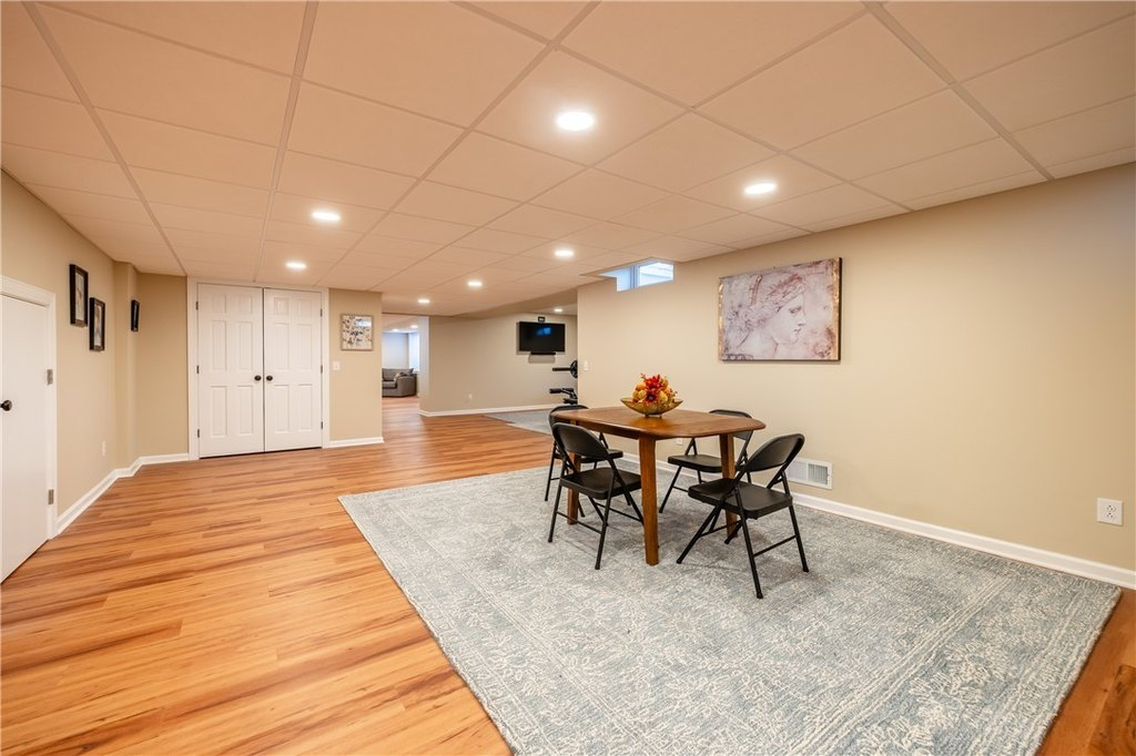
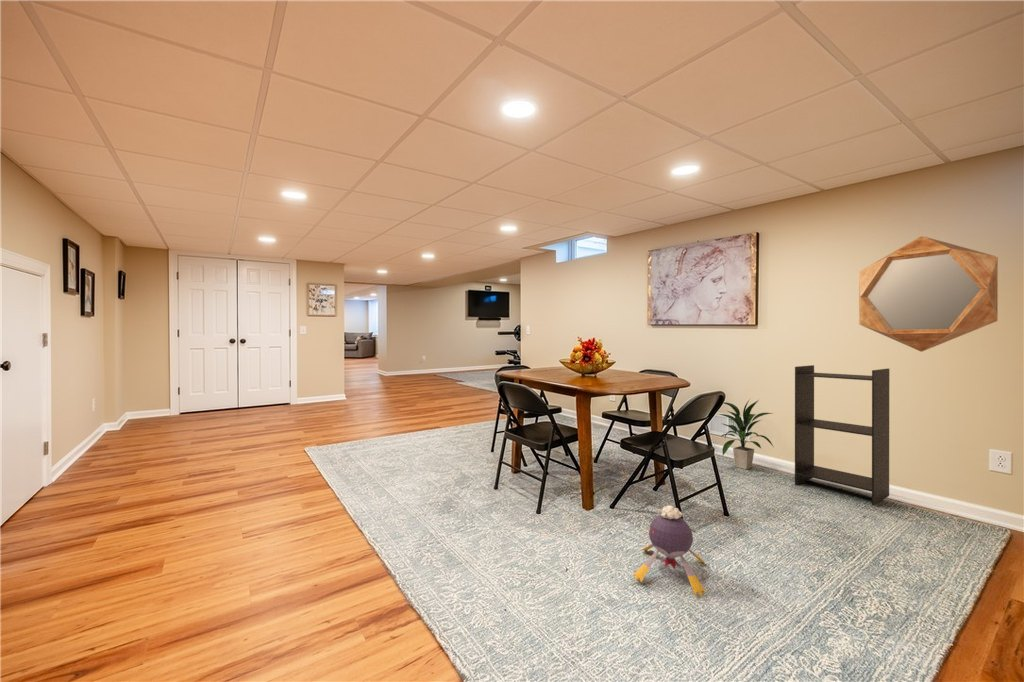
+ home mirror [858,235,999,353]
+ indoor plant [718,398,774,470]
+ plush toy [632,505,707,597]
+ bookshelf [794,364,890,507]
